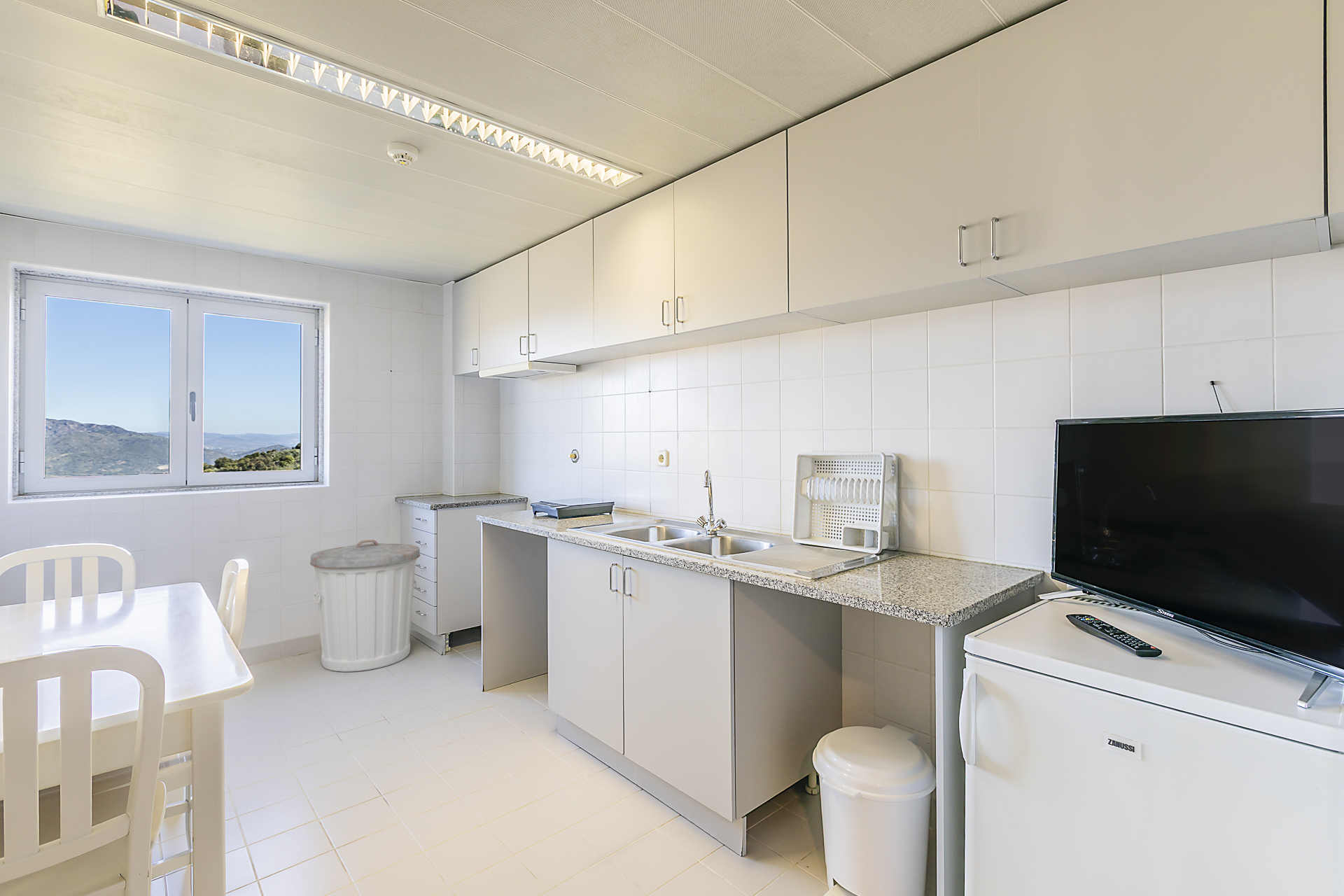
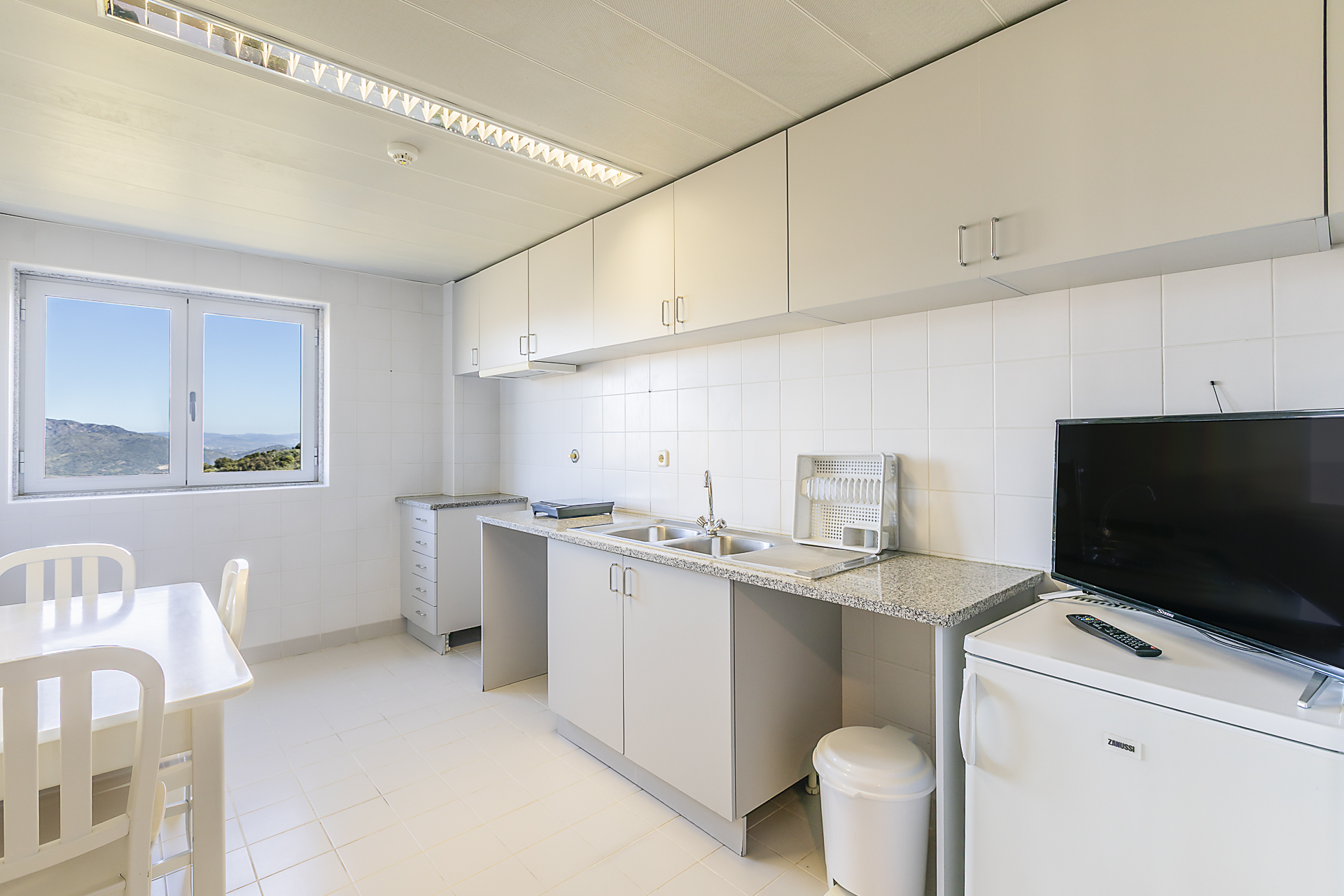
- trash can [309,539,421,673]
